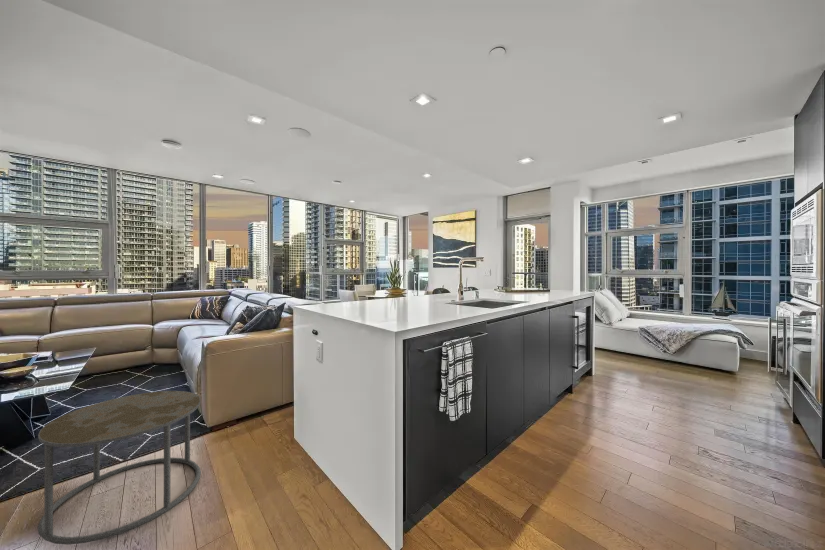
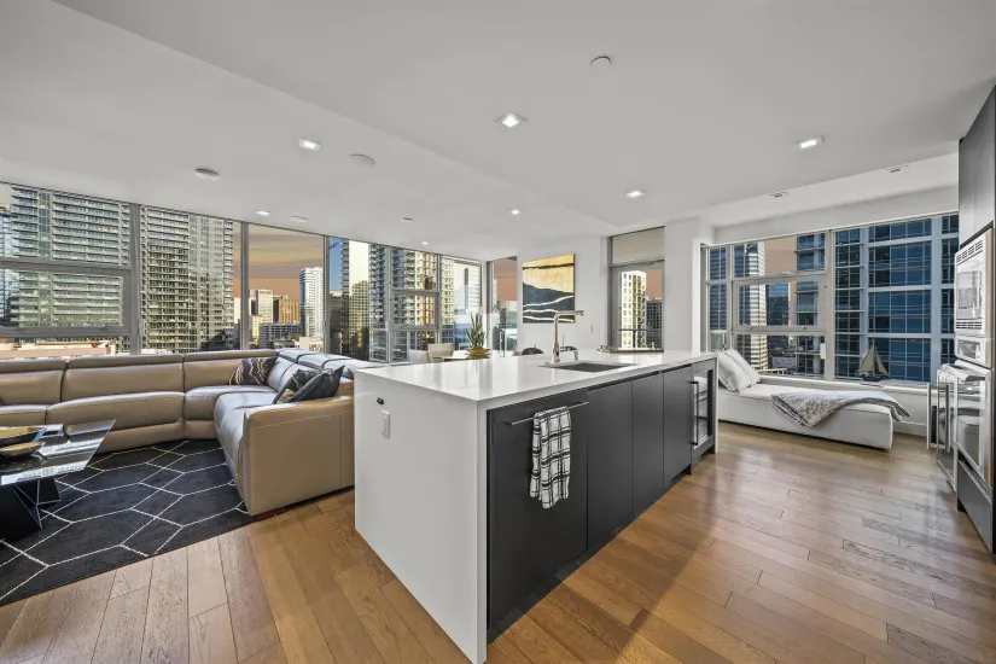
- side table [37,390,202,546]
